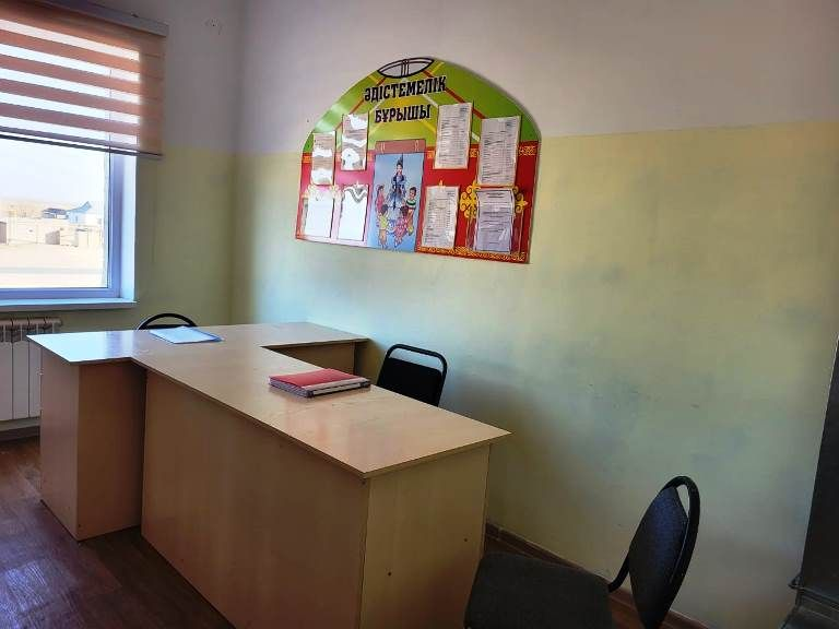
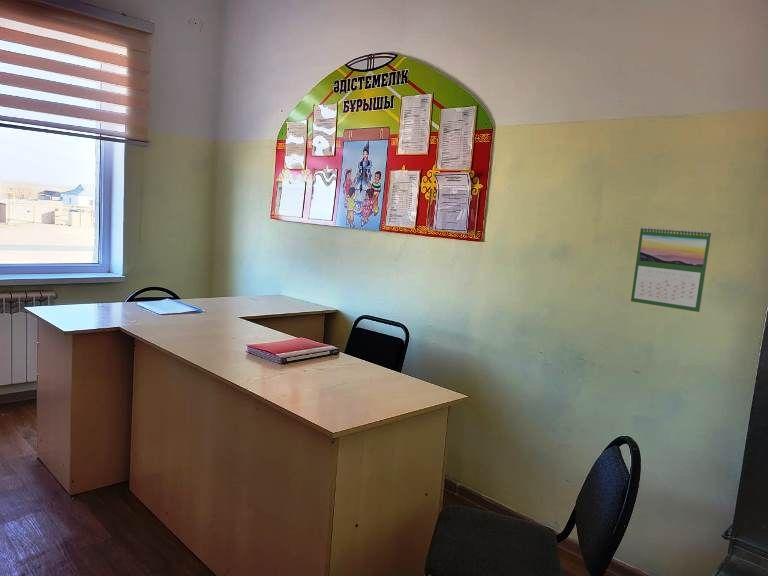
+ calendar [630,225,713,313]
